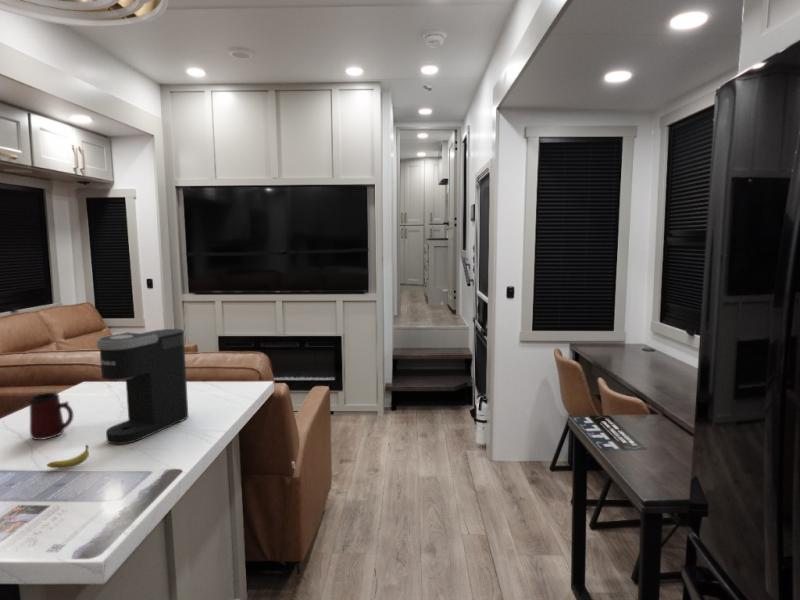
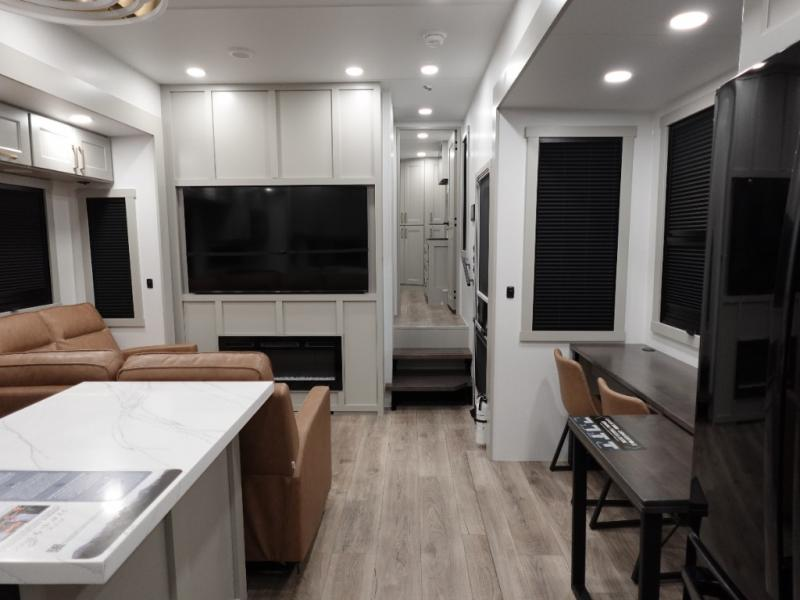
- coffee maker [96,328,189,445]
- mug [28,392,74,441]
- fruit [46,444,90,469]
